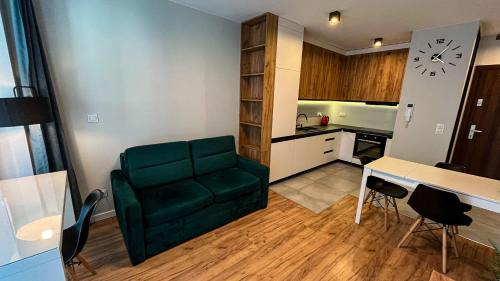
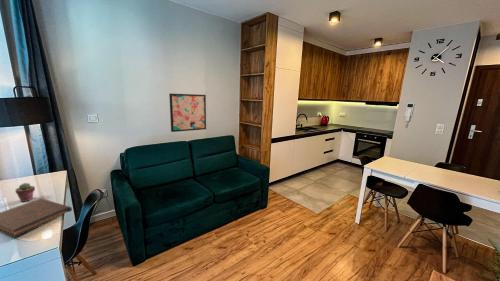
+ wall art [168,92,207,133]
+ book [0,197,73,239]
+ potted succulent [14,182,36,203]
